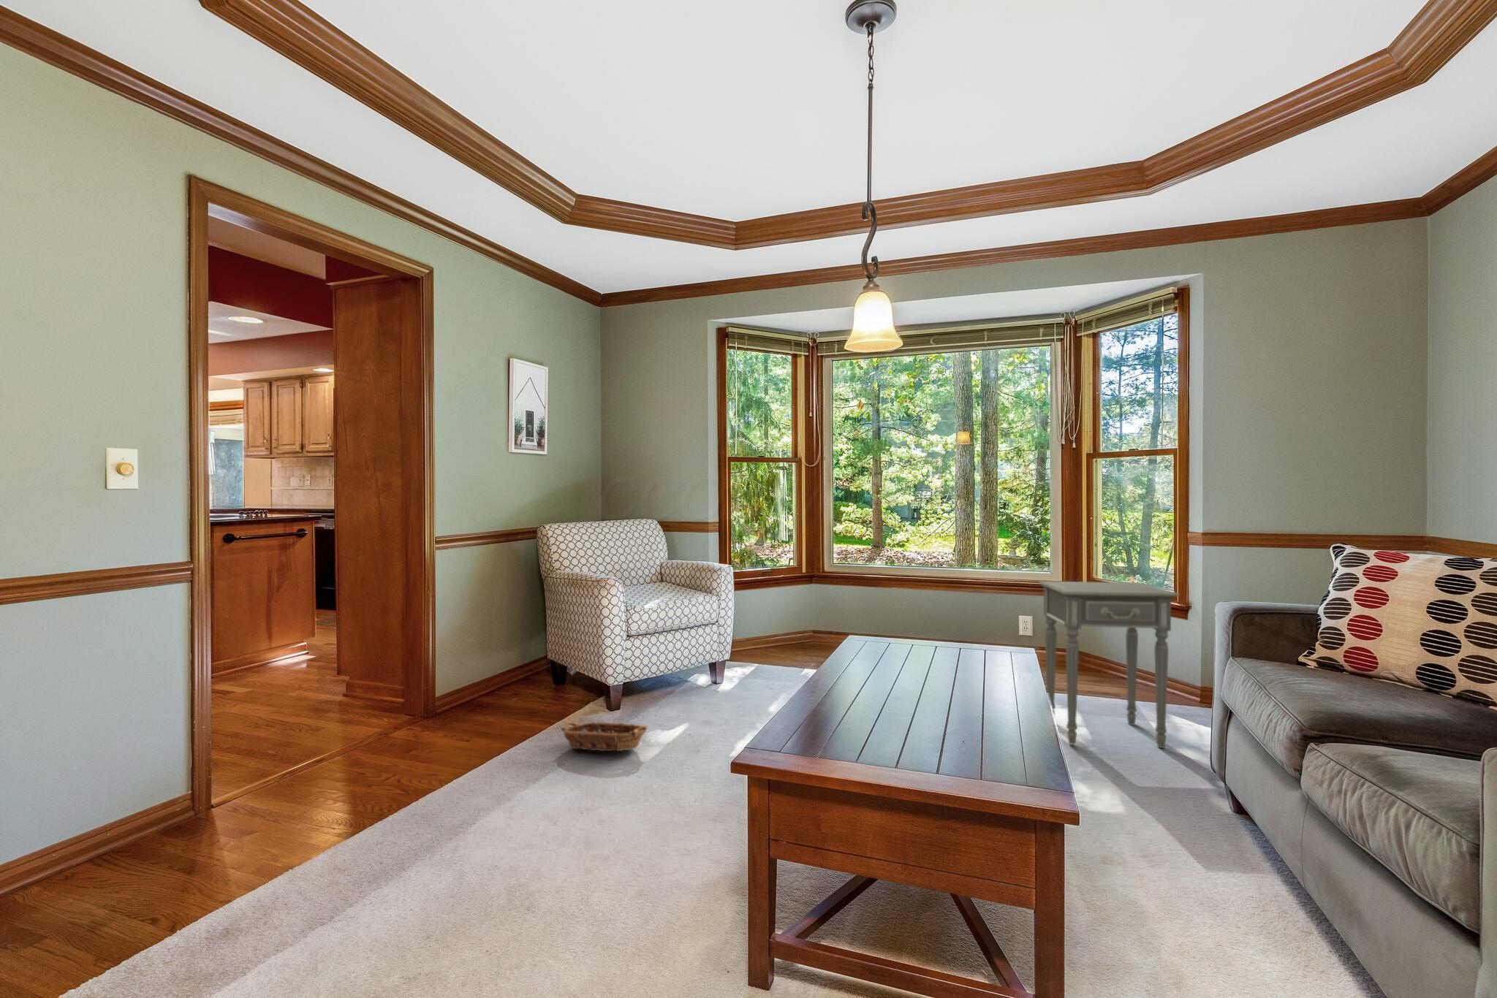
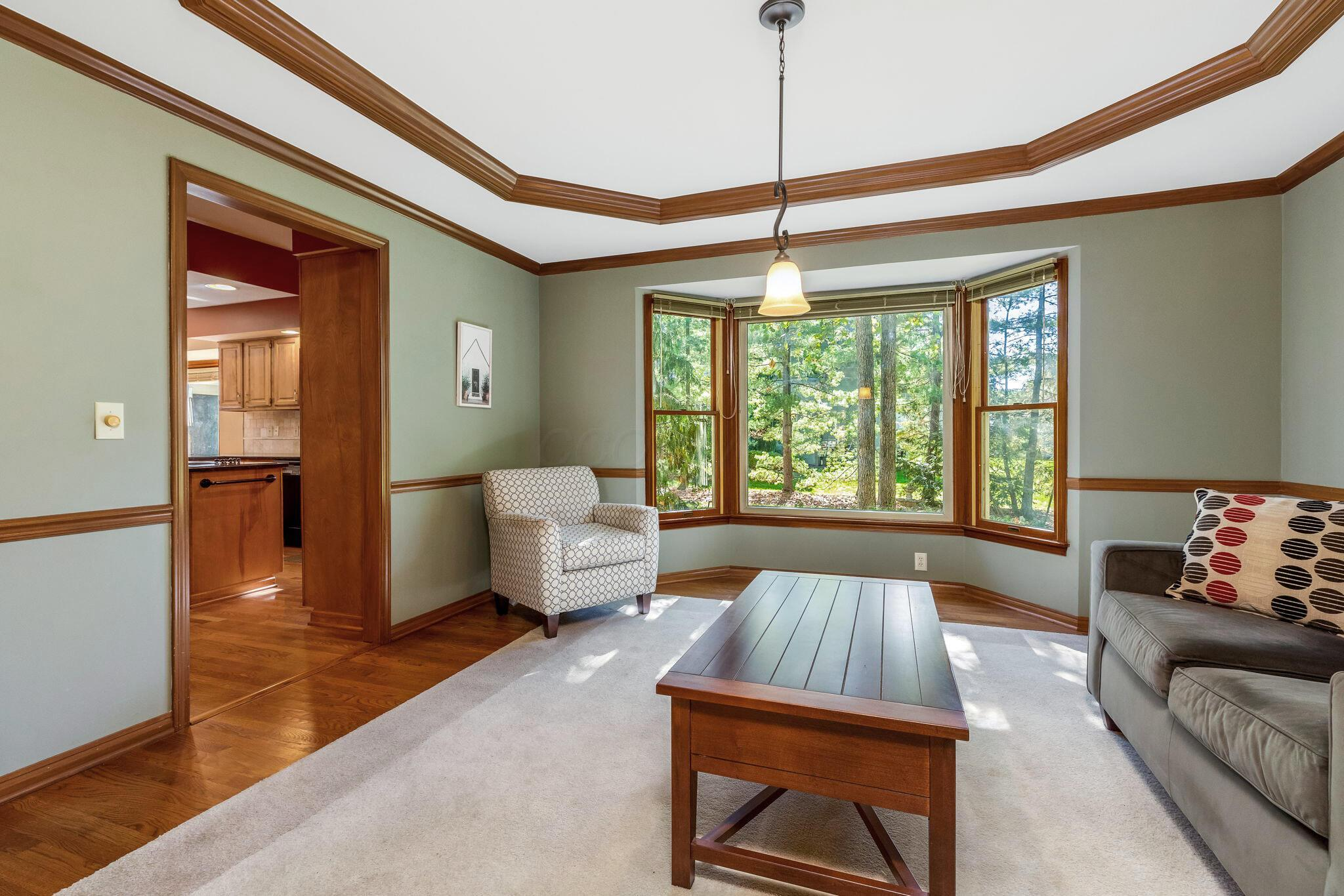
- basket [560,721,649,752]
- side table [1038,580,1181,749]
